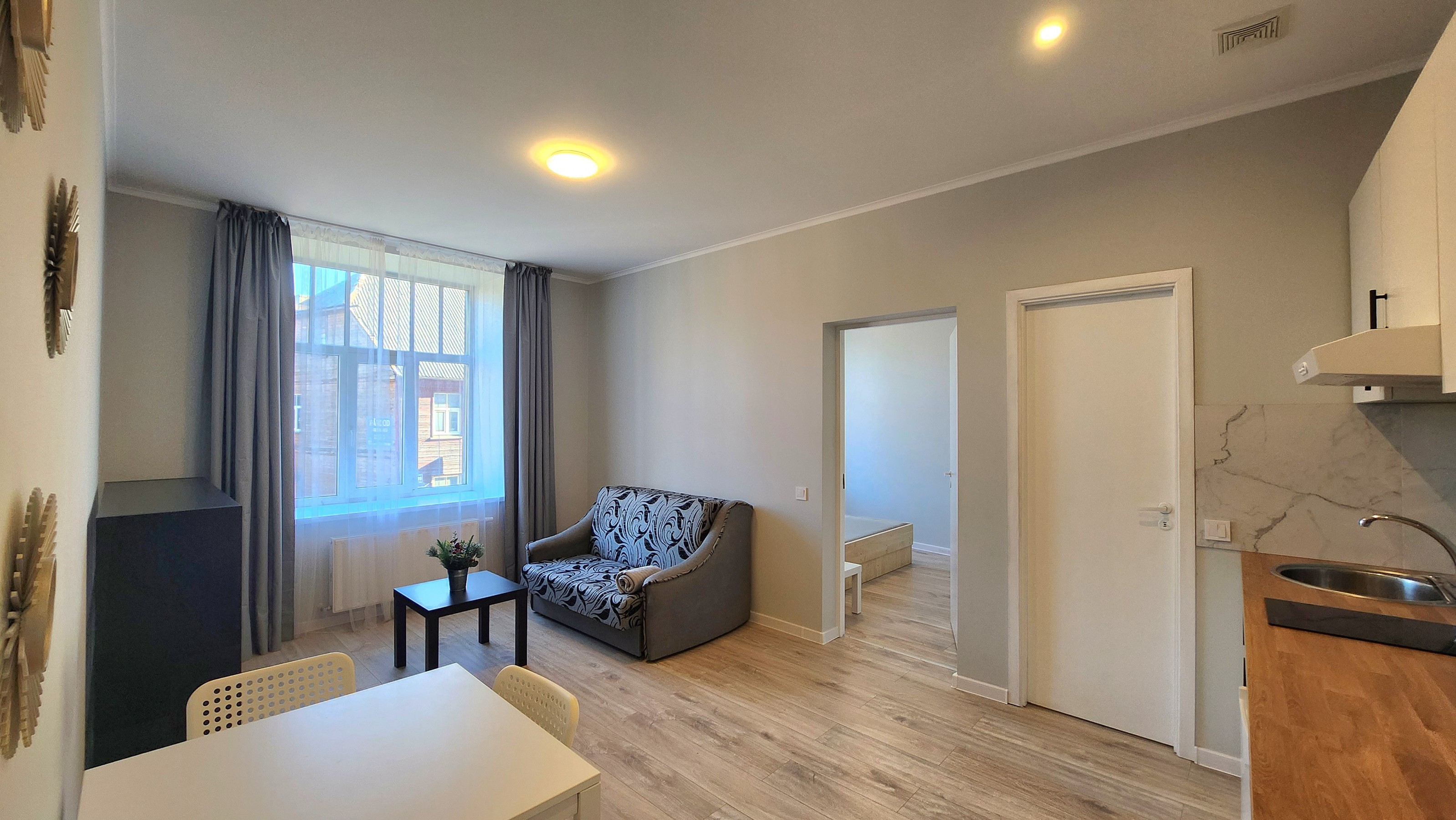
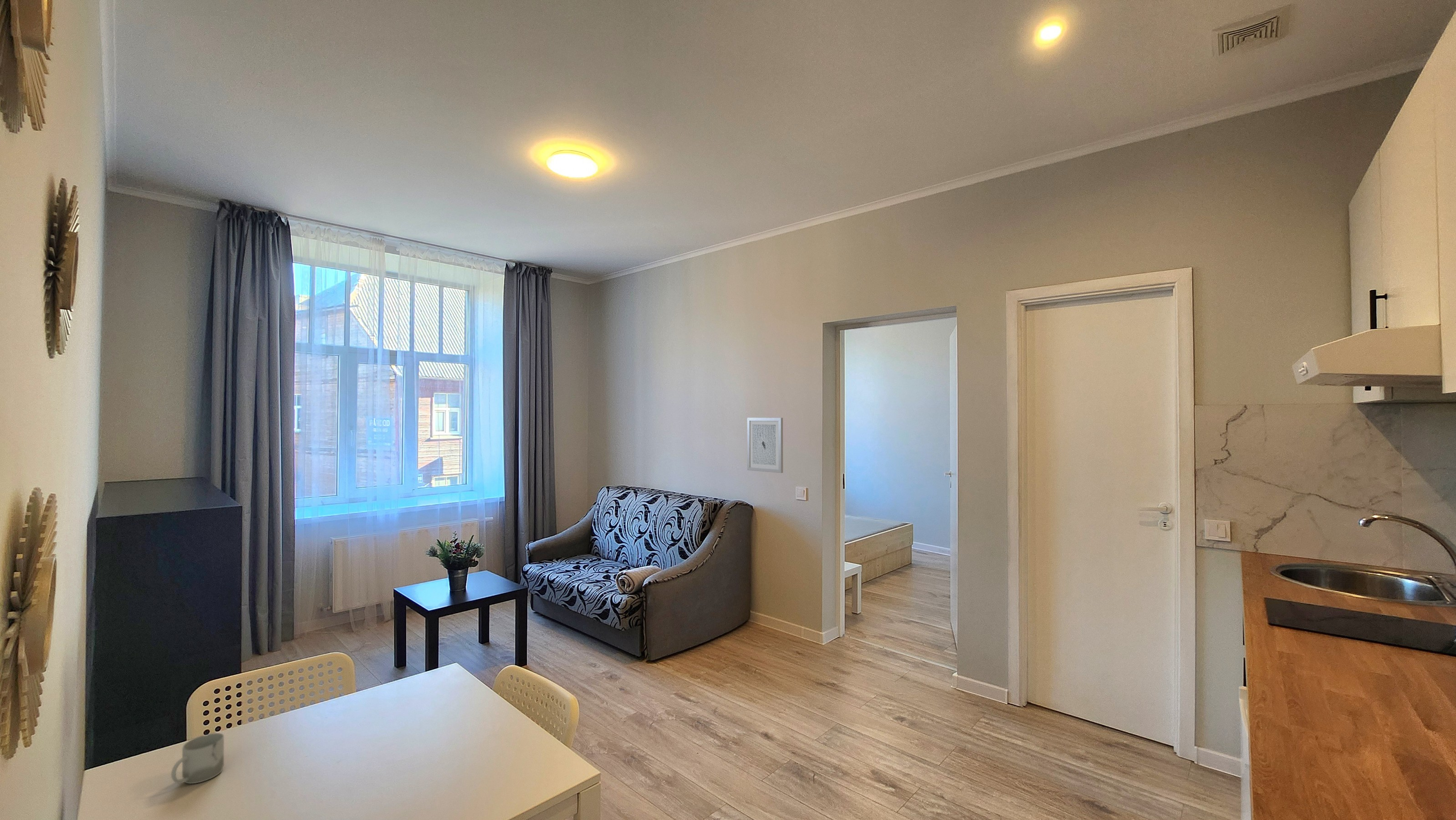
+ wall art [747,417,783,473]
+ cup [171,733,225,784]
